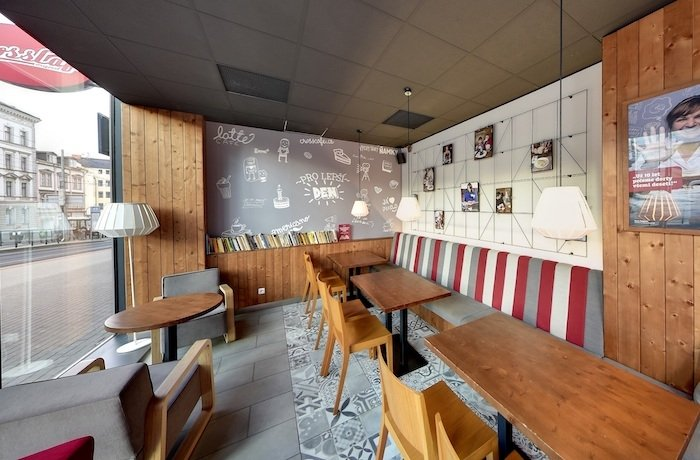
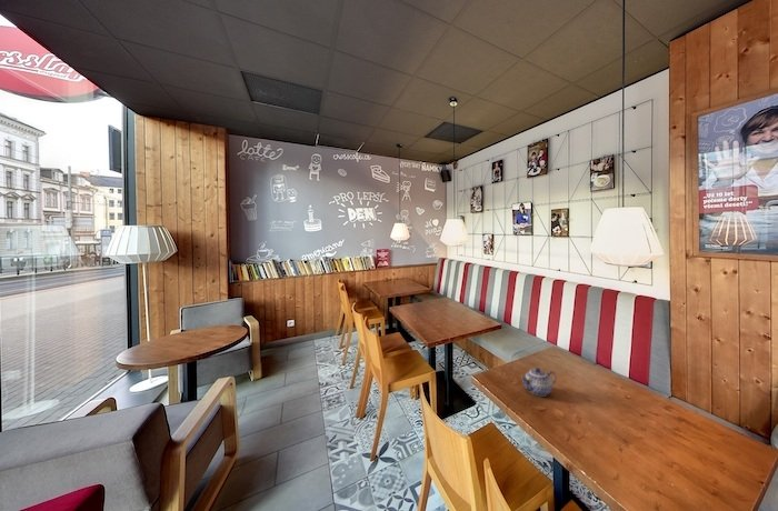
+ teapot [520,367,557,398]
